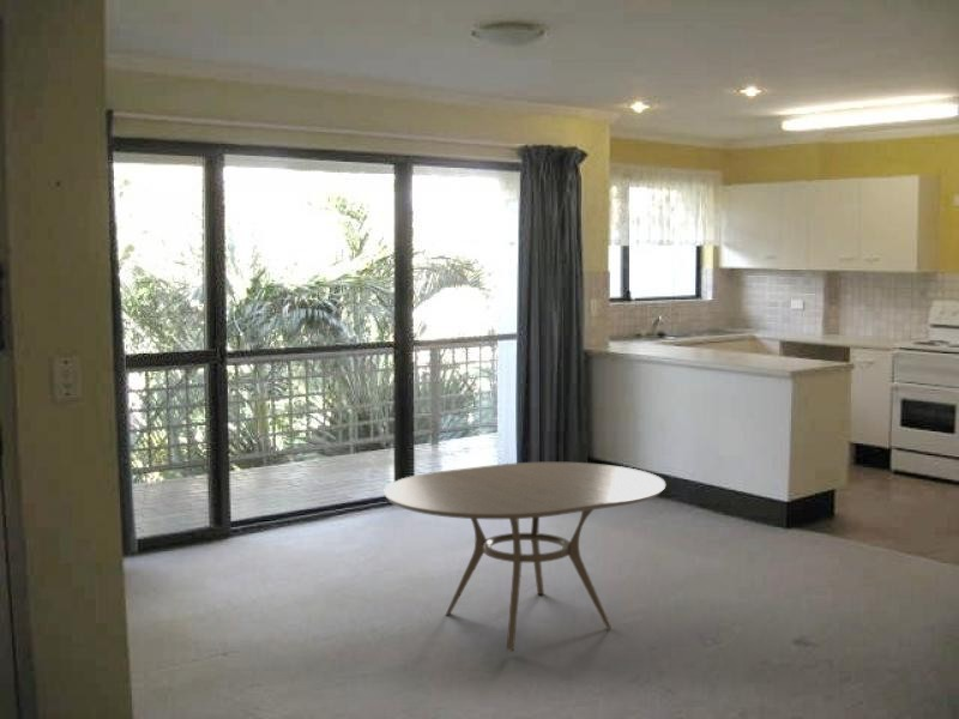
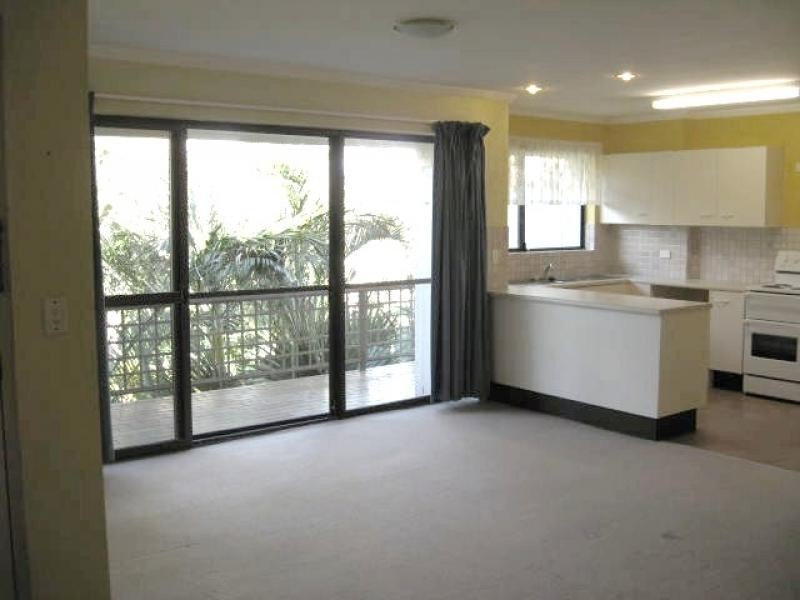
- dining table [382,461,667,652]
